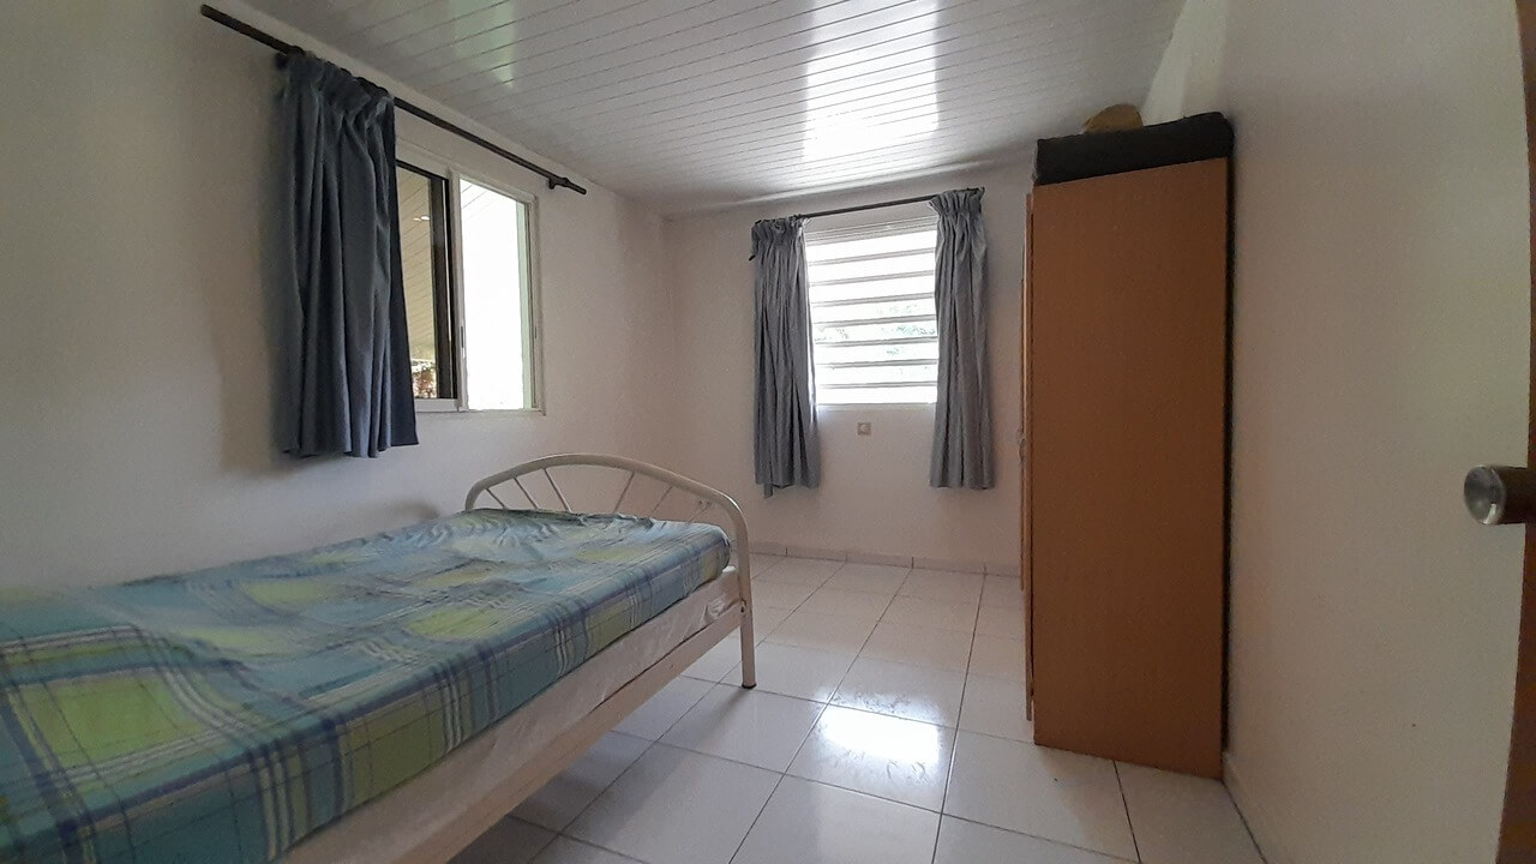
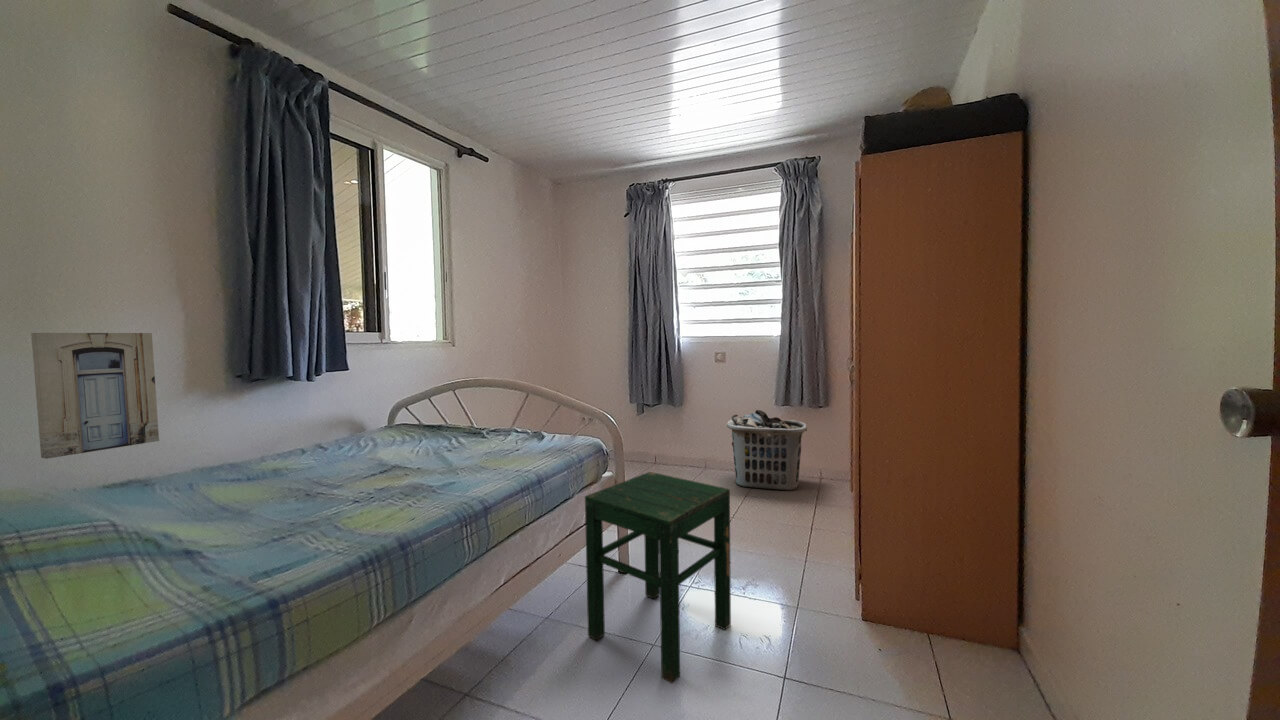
+ clothes hamper [726,409,808,492]
+ wall art [30,332,160,460]
+ stool [584,471,732,685]
